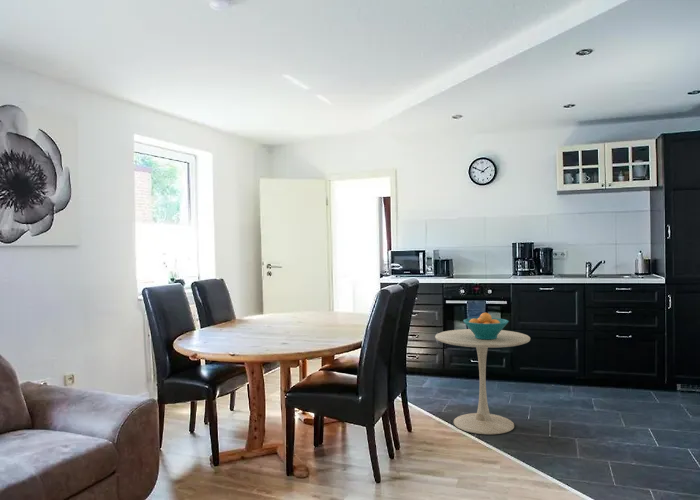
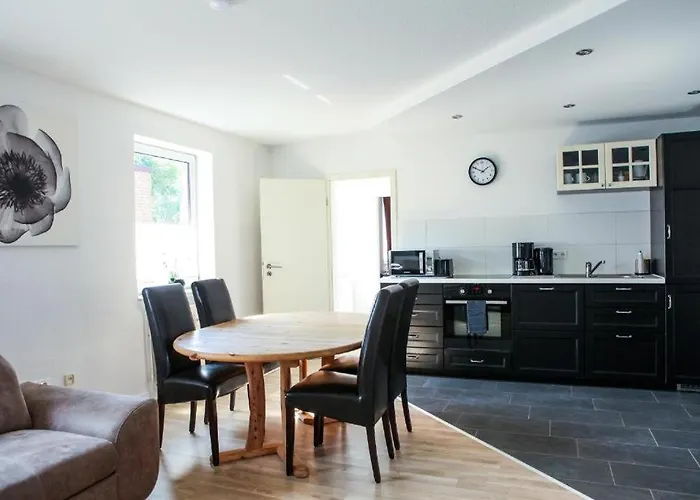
- fruit bowl [462,312,510,340]
- side table [434,328,531,435]
